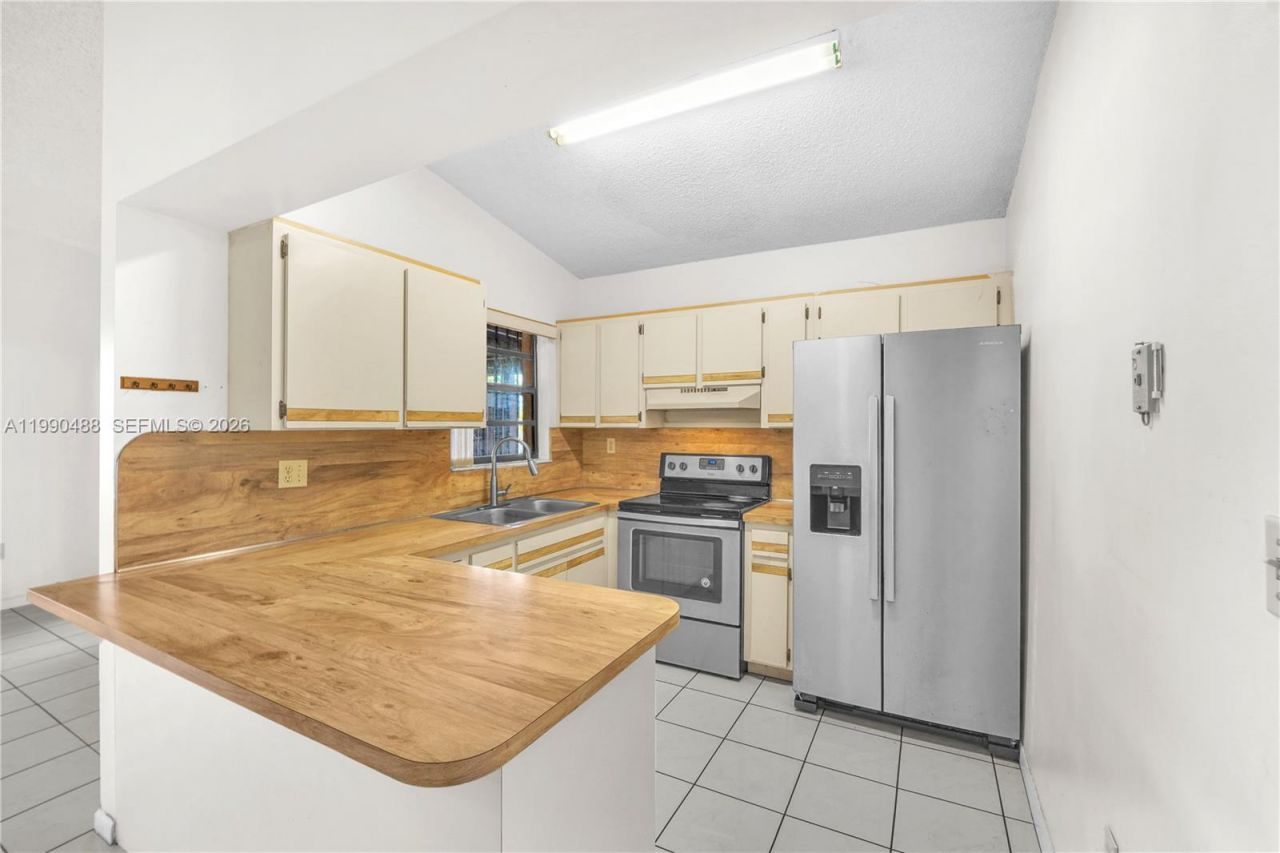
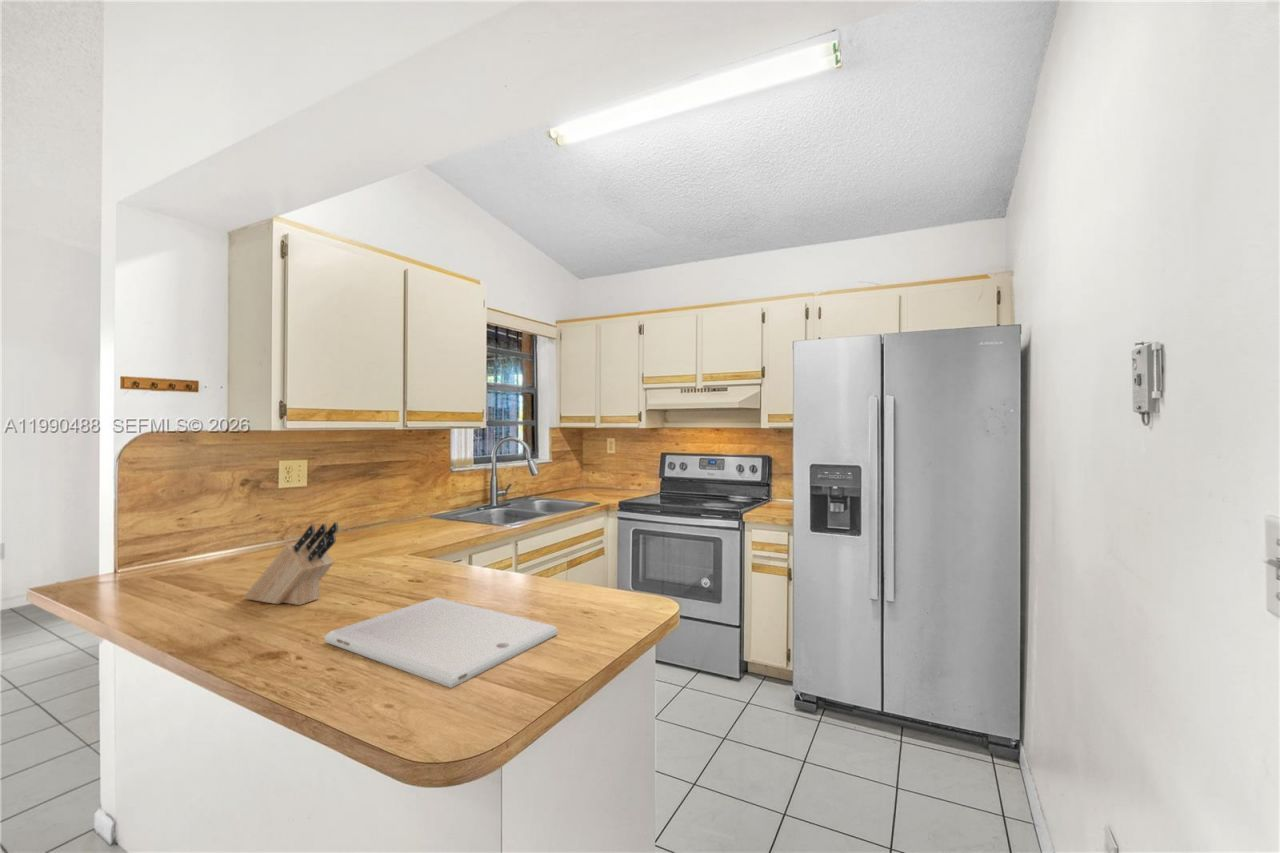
+ knife block [244,521,339,606]
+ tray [323,596,559,689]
